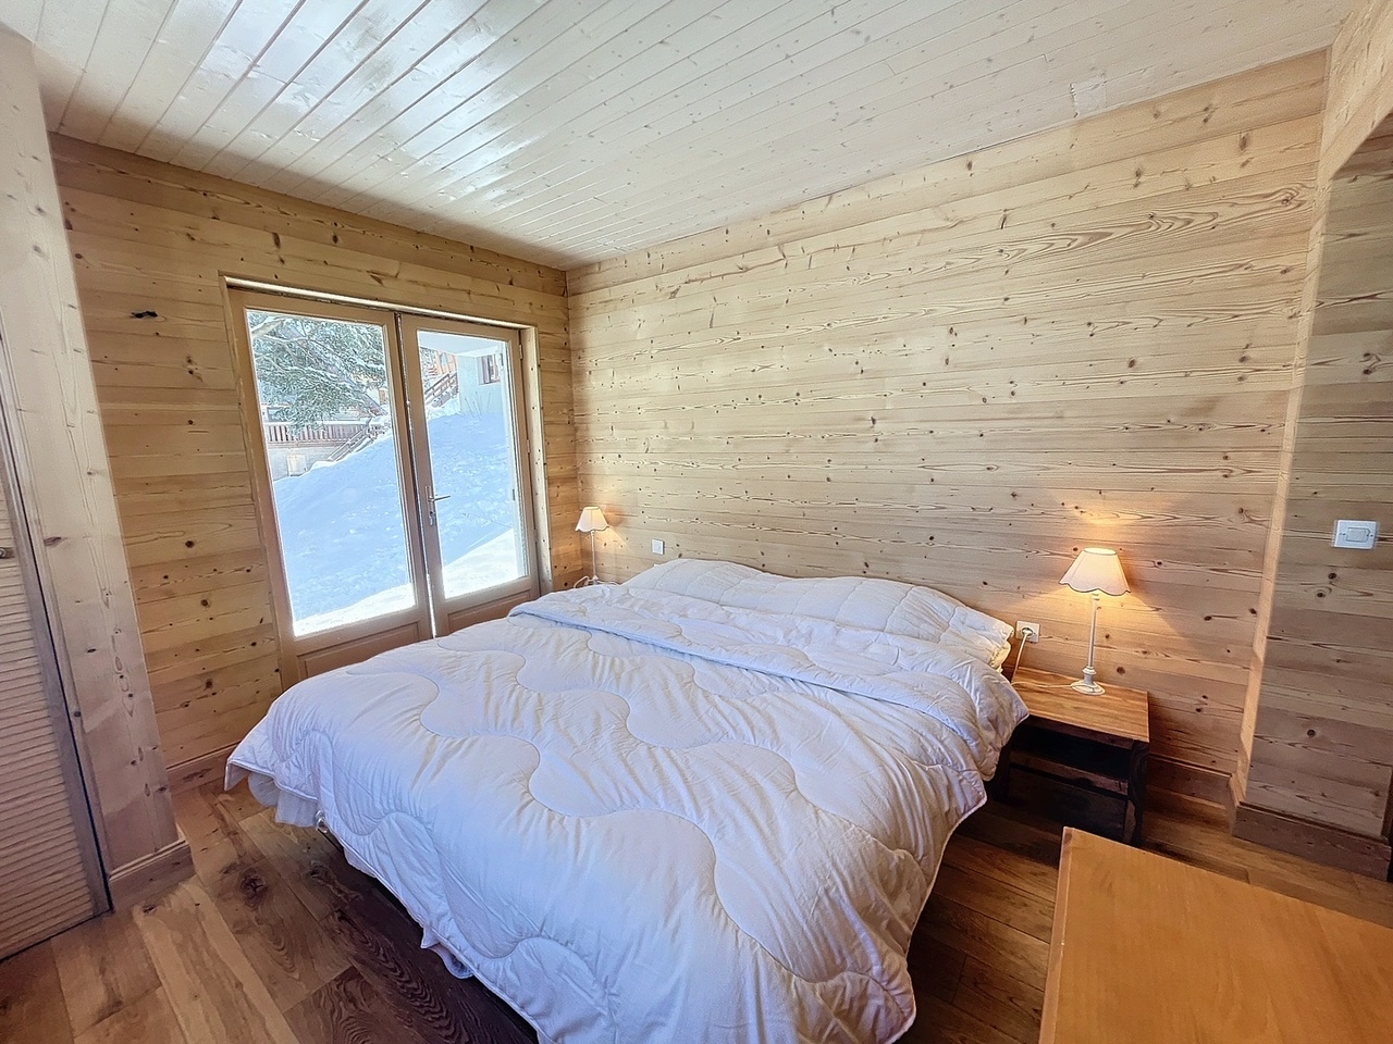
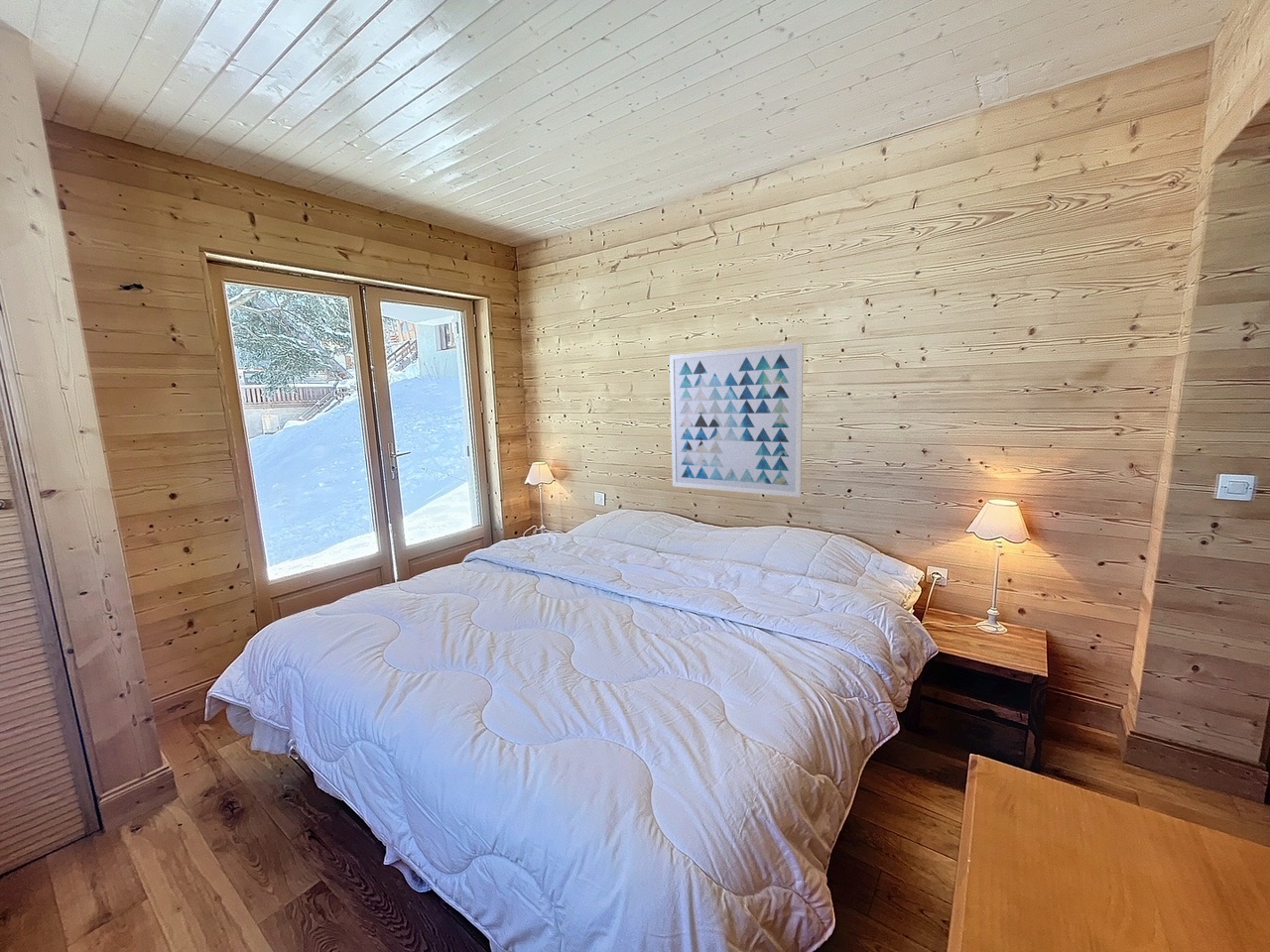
+ wall art [669,342,805,498]
